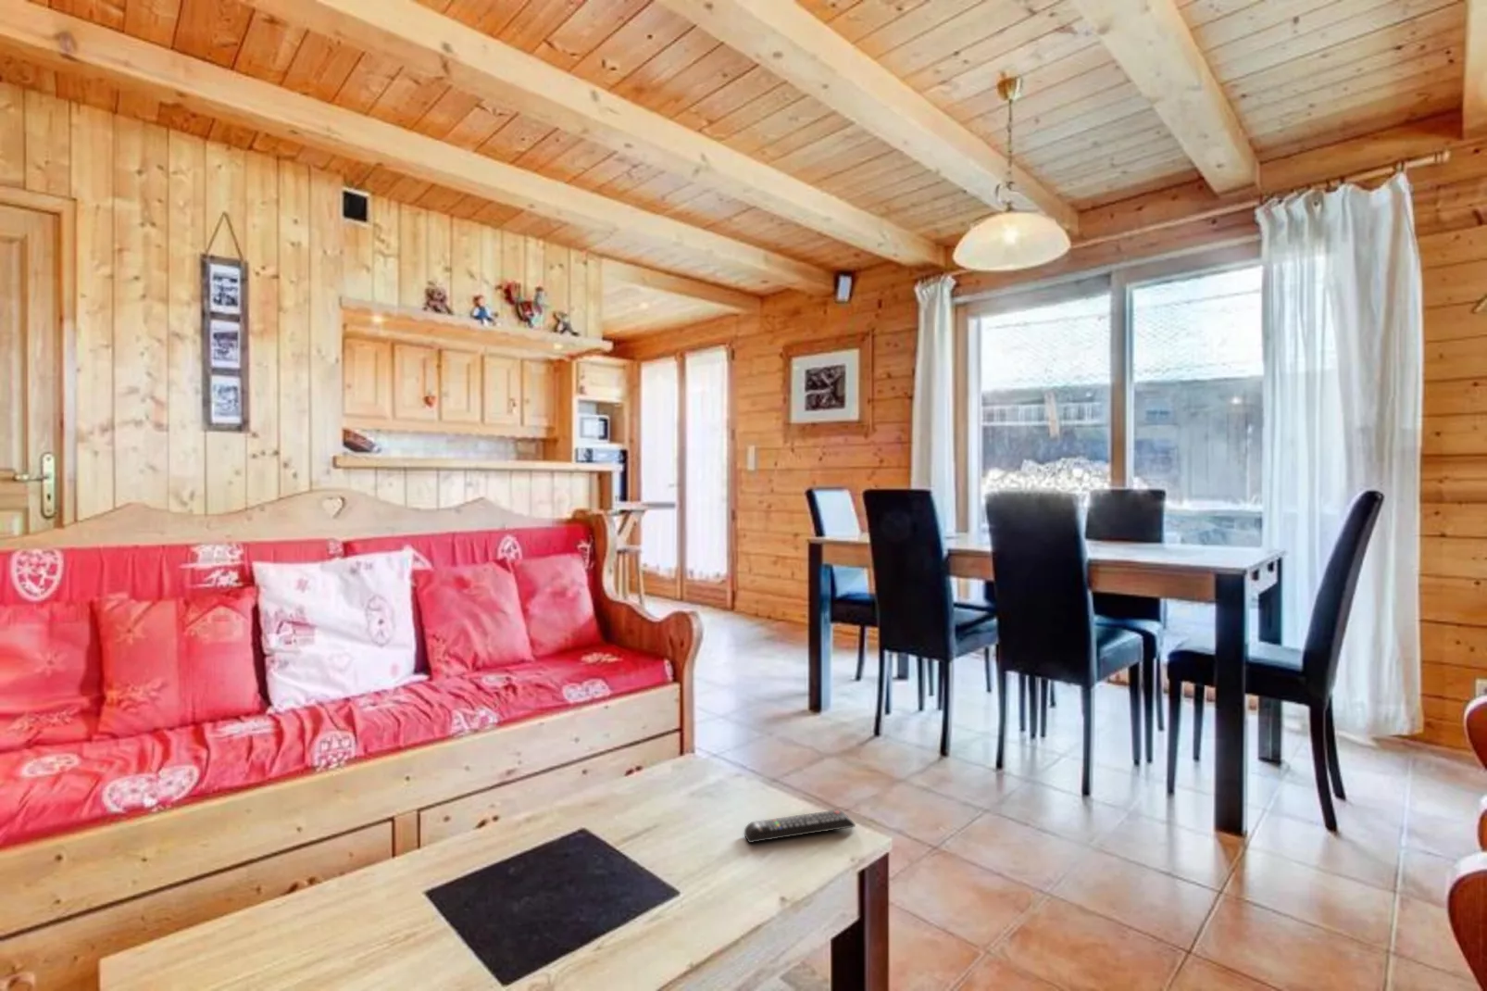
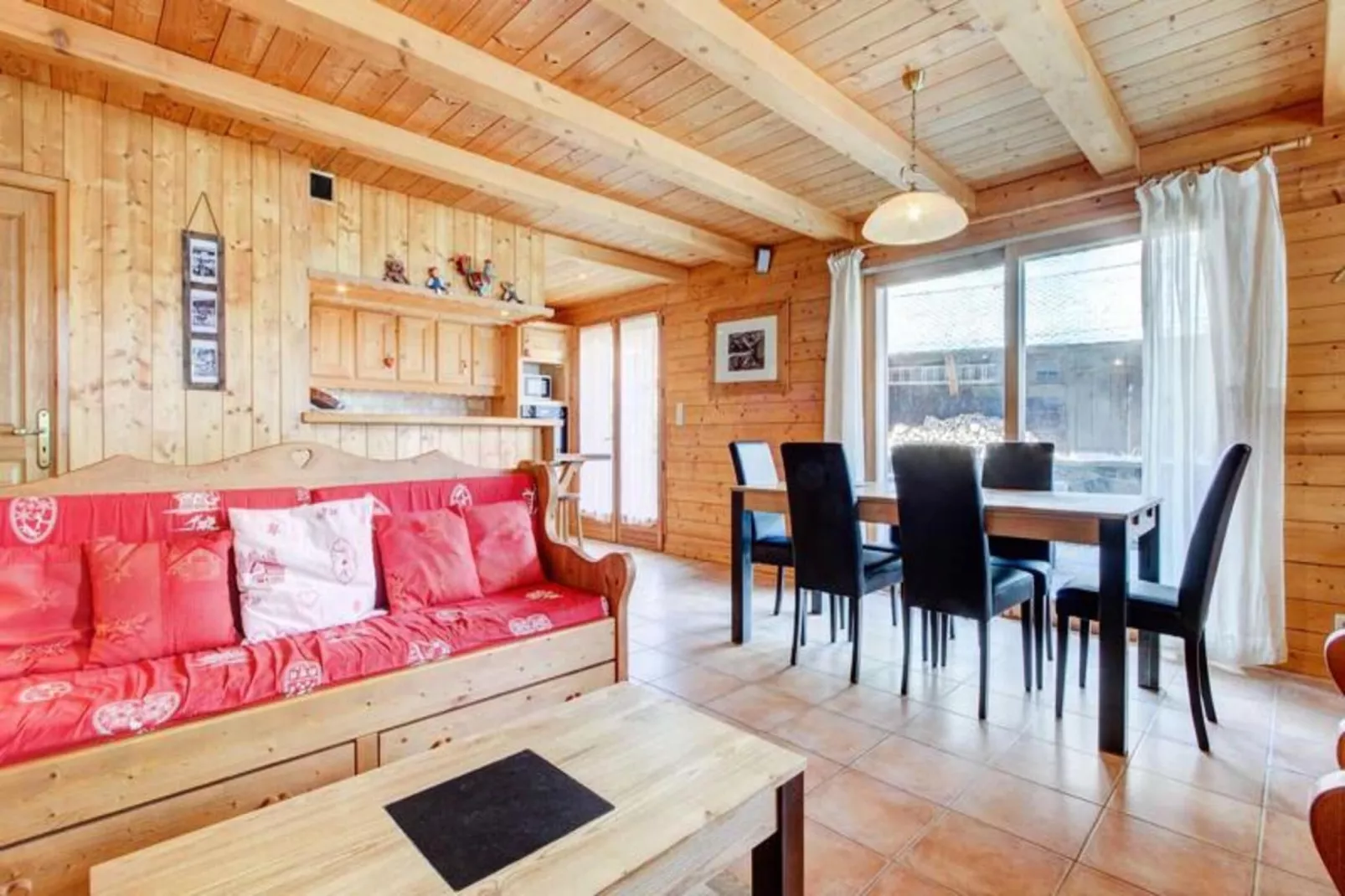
- remote control [744,809,857,844]
